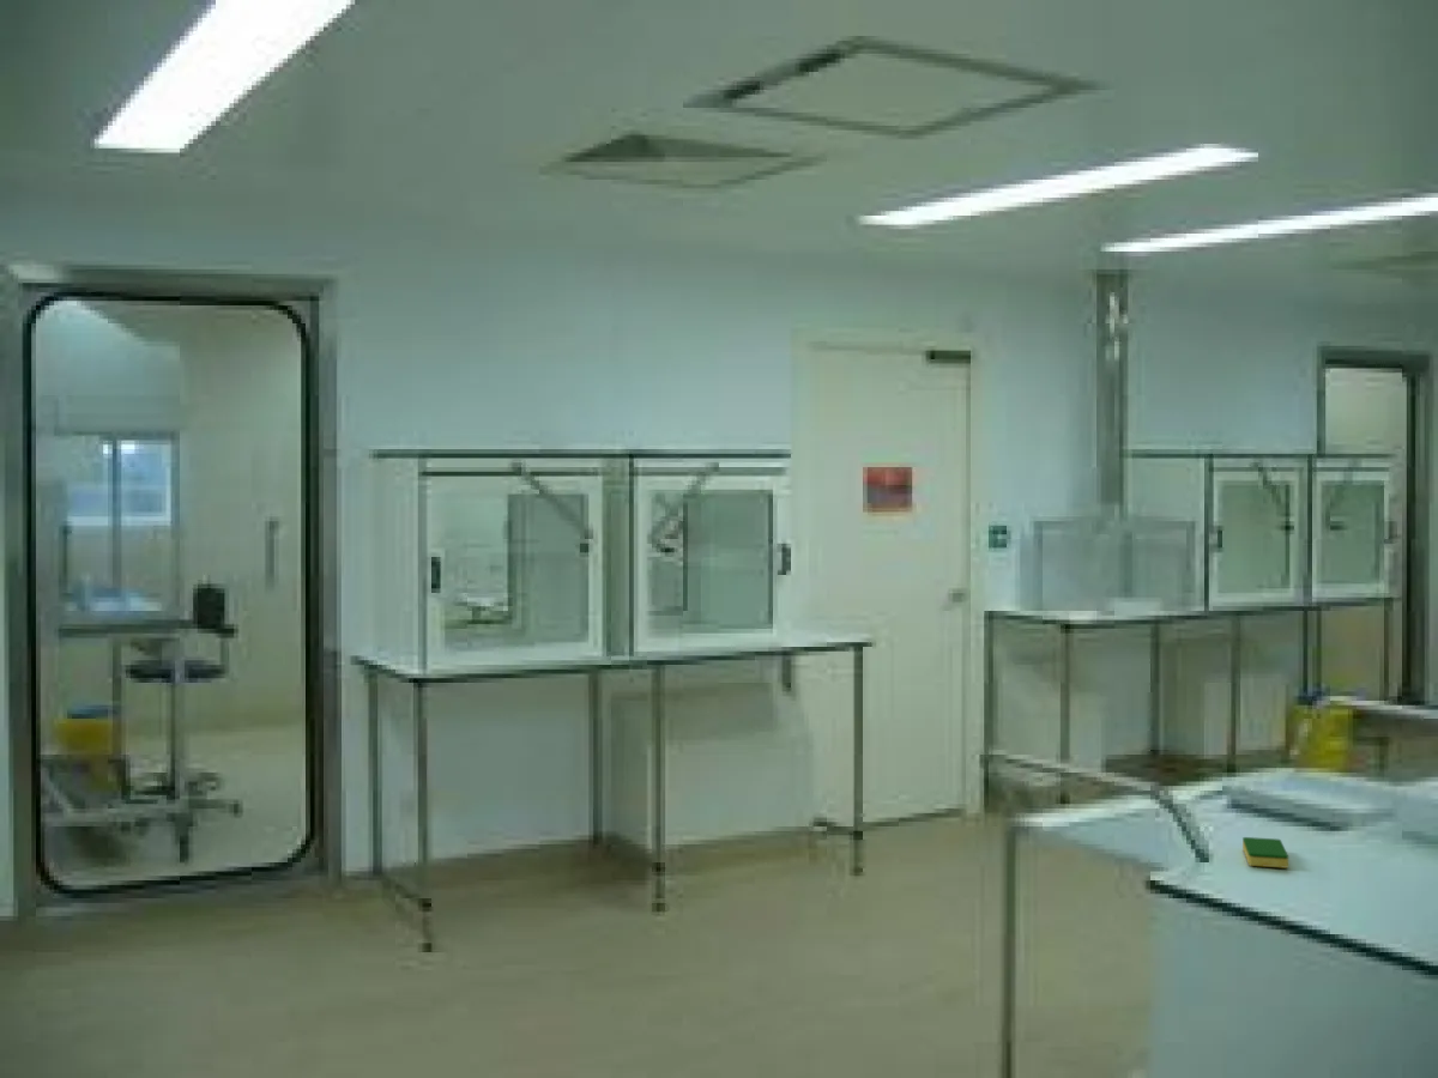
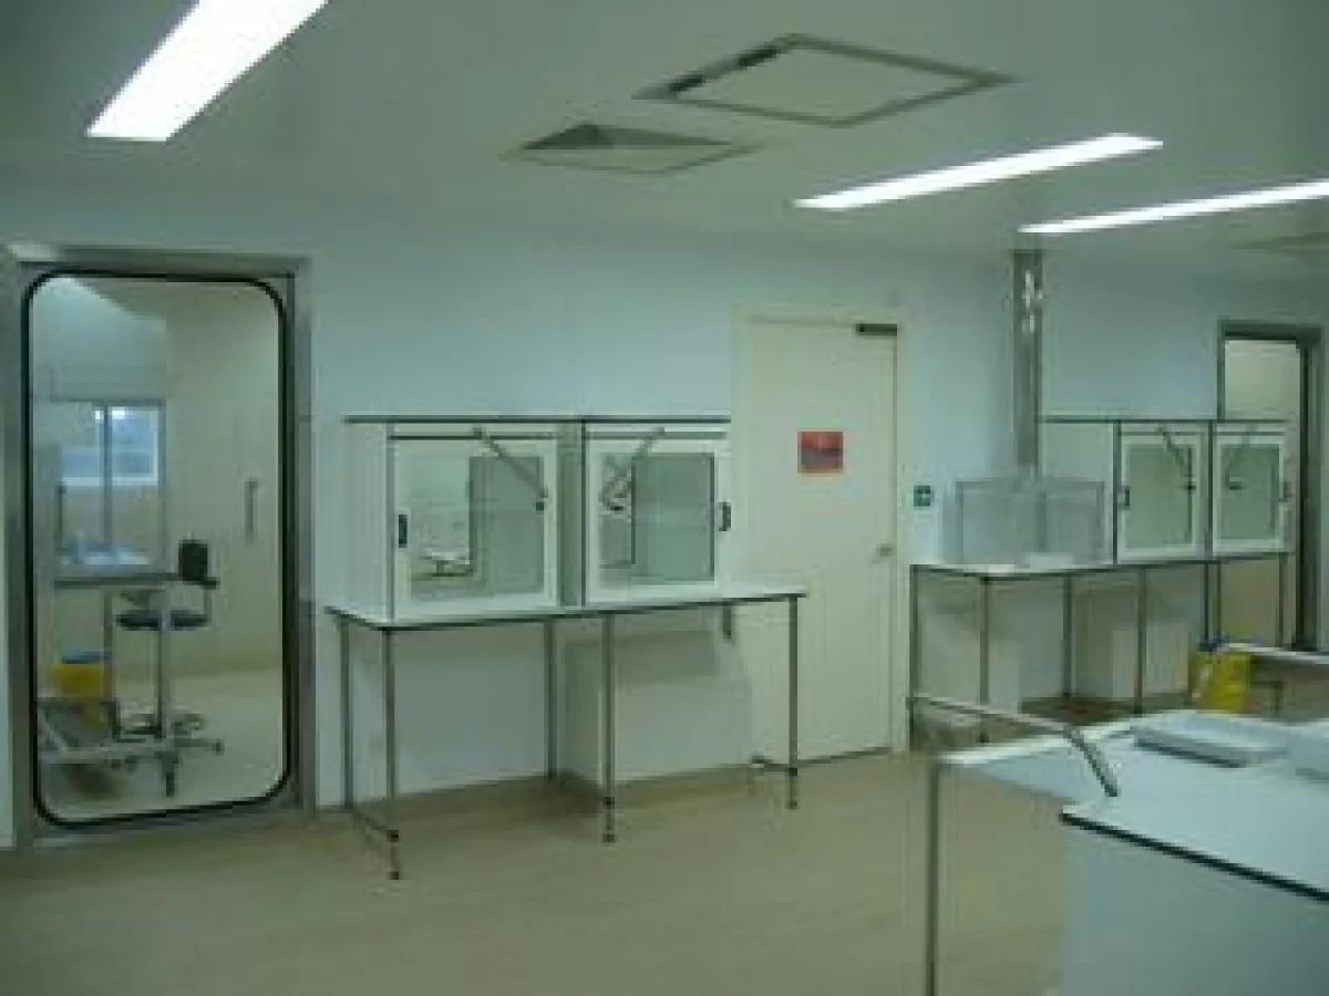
- dish sponge [1241,836,1289,870]
